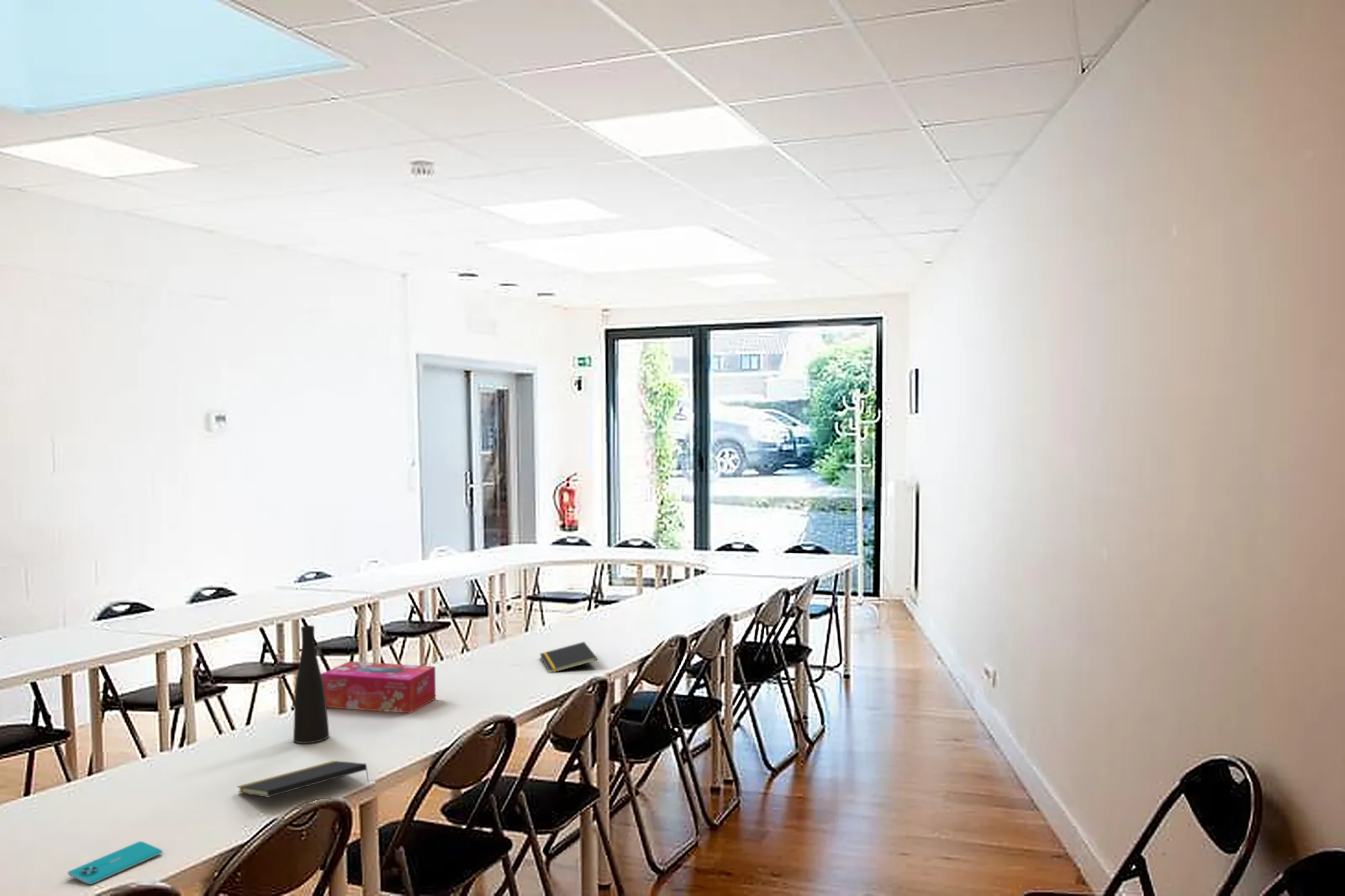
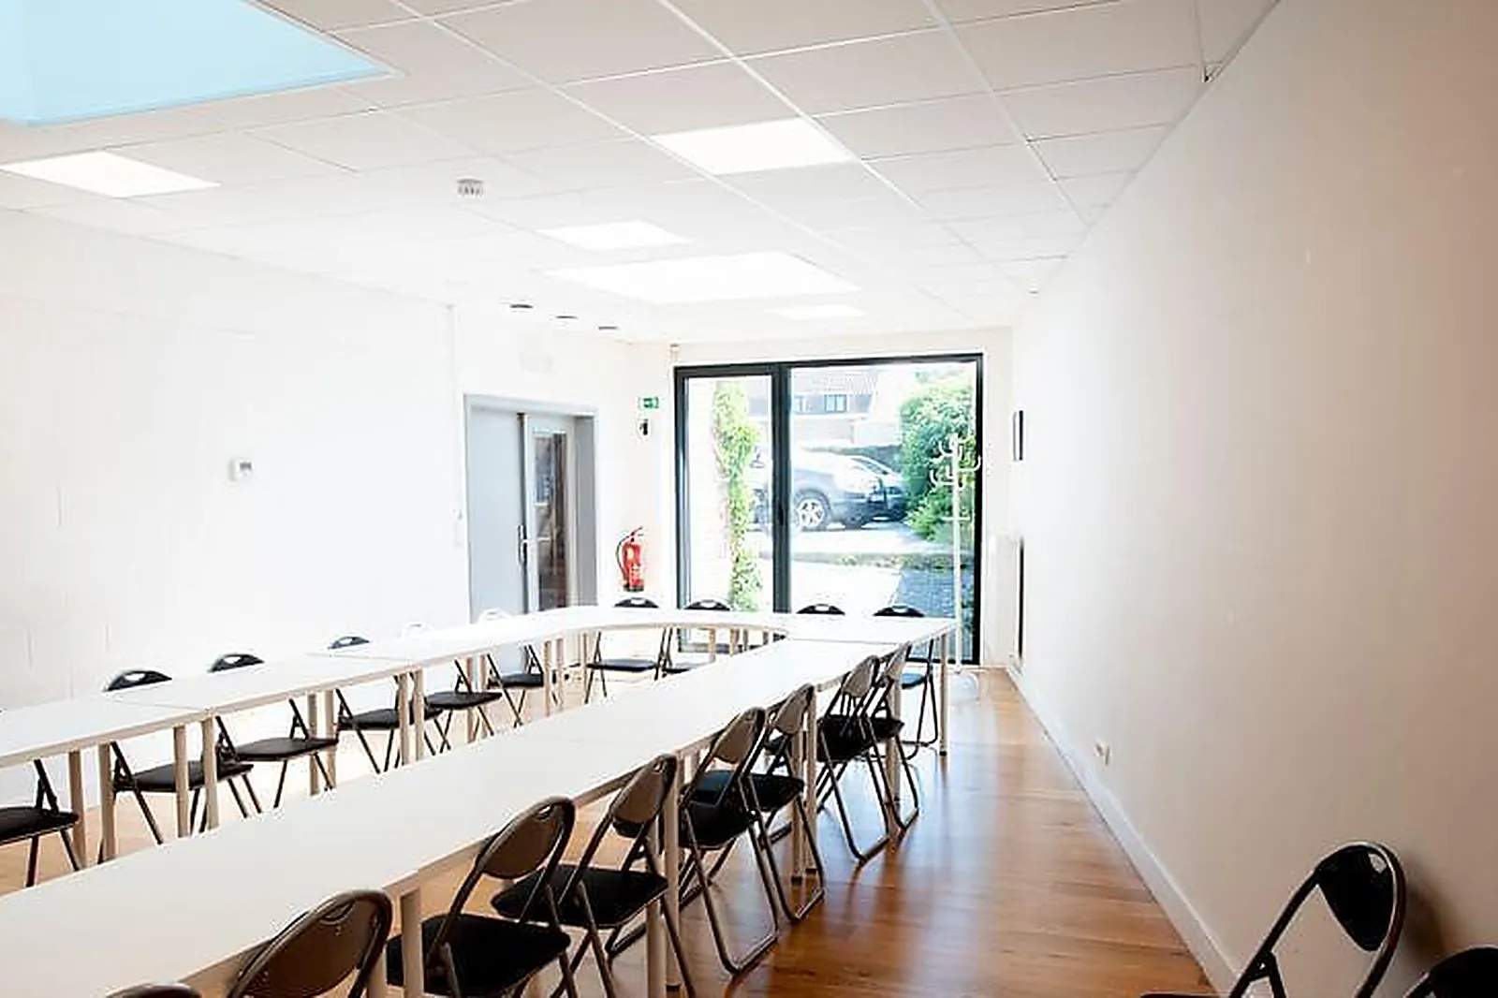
- smartphone [66,841,163,885]
- notepad [236,760,370,798]
- vase [293,625,330,745]
- tissue box [321,661,436,714]
- notepad [539,641,598,673]
